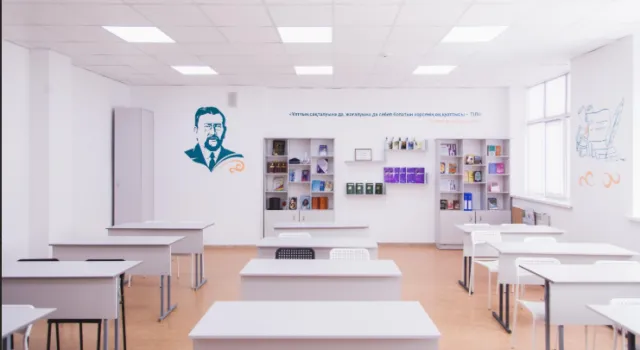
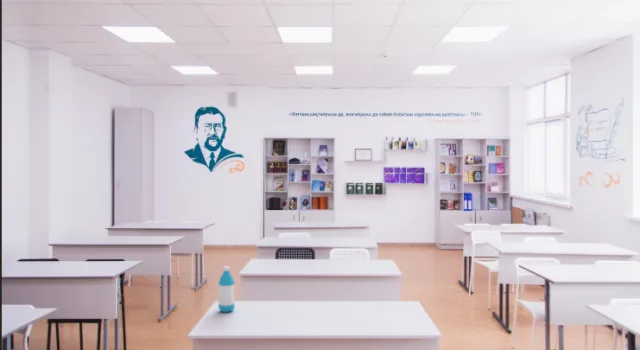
+ water bottle [217,265,236,313]
